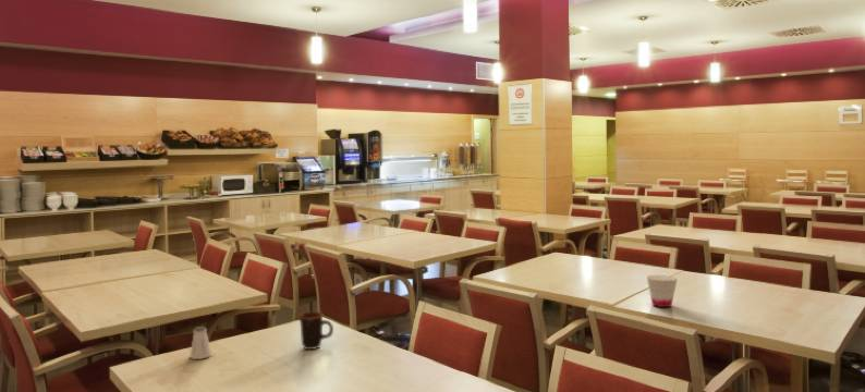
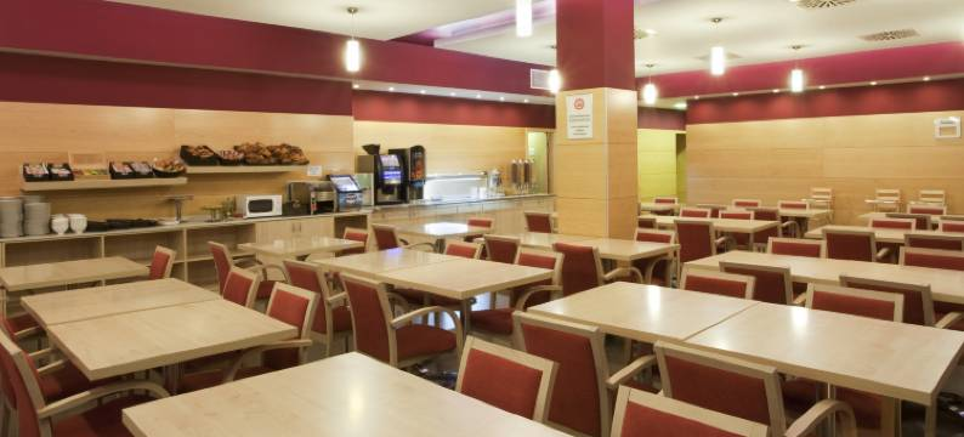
- mug [296,310,334,351]
- saltshaker [188,326,212,360]
- cup [646,274,679,308]
